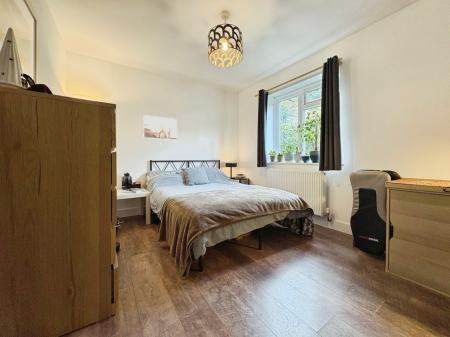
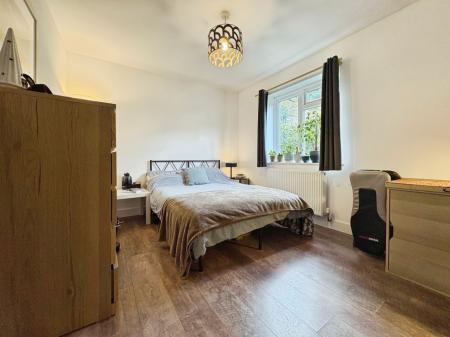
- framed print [142,114,178,141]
